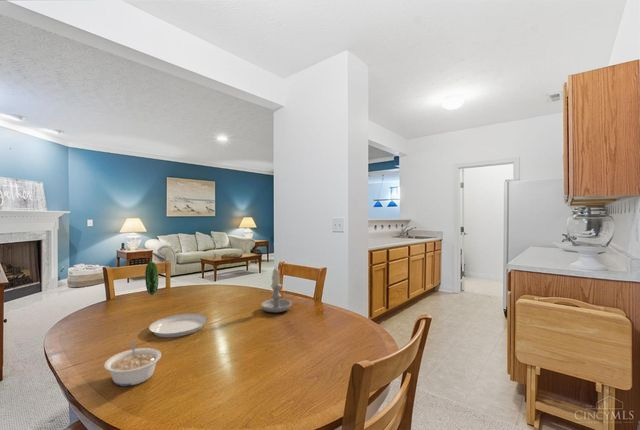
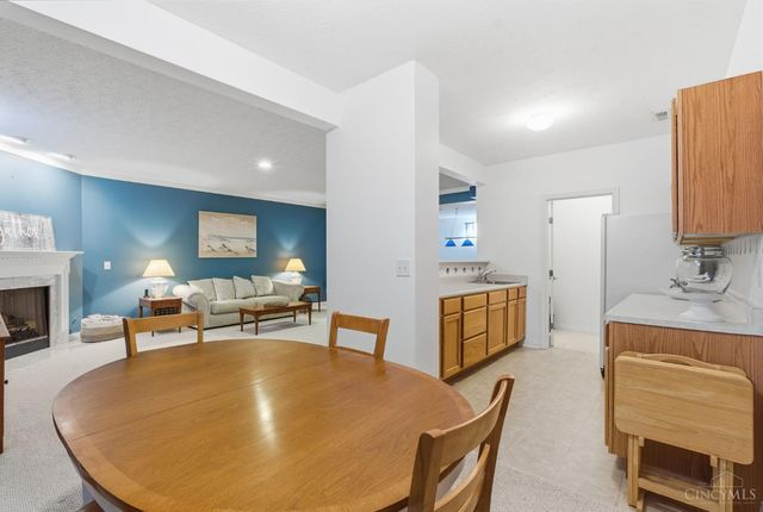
- plate [144,261,208,338]
- legume [103,341,162,387]
- candle [260,266,293,313]
